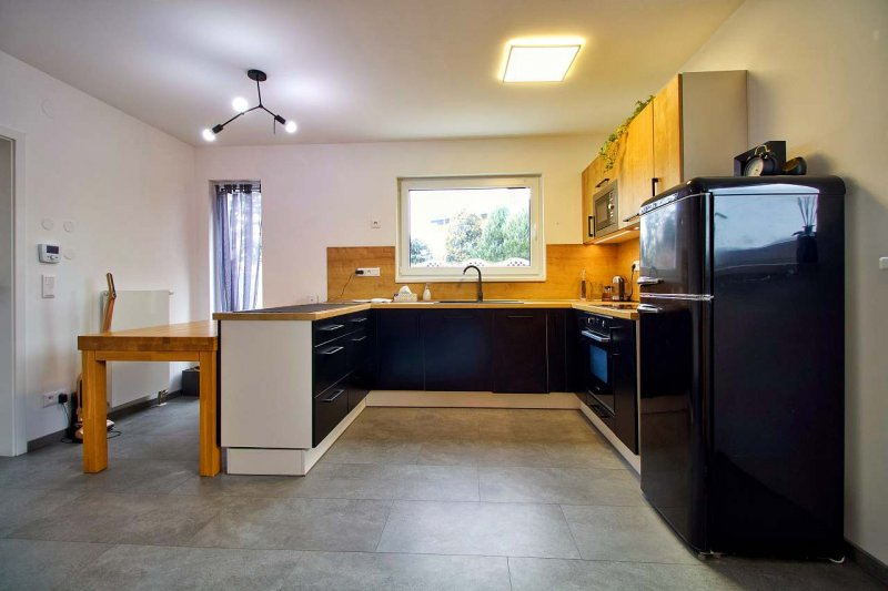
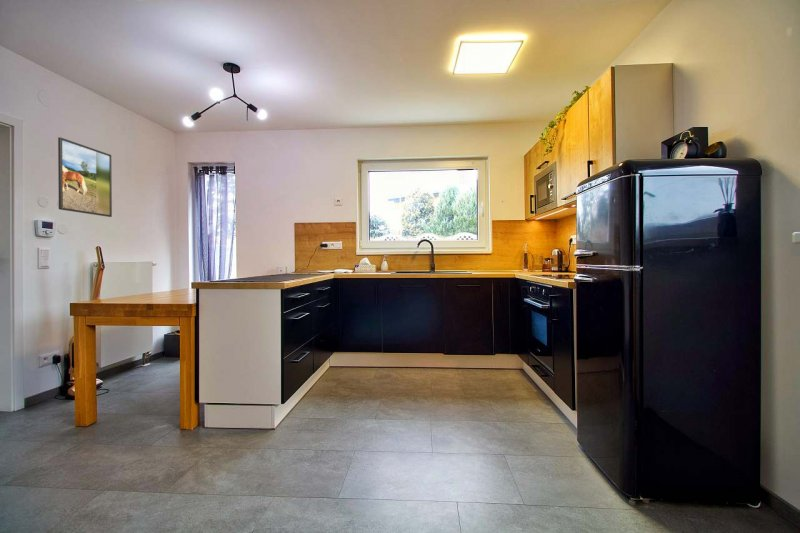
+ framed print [57,136,113,218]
